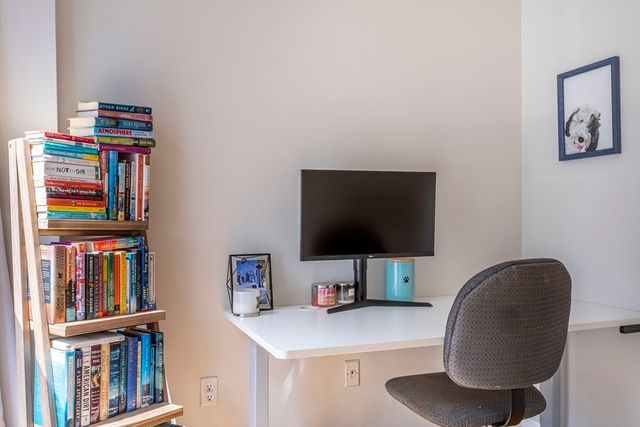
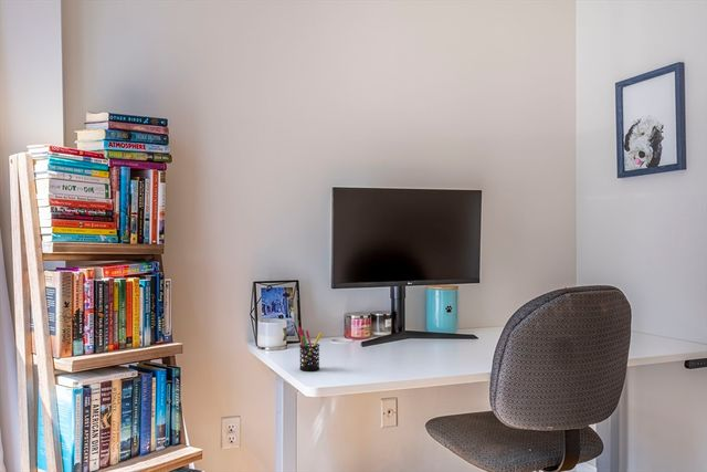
+ pen holder [298,326,323,371]
